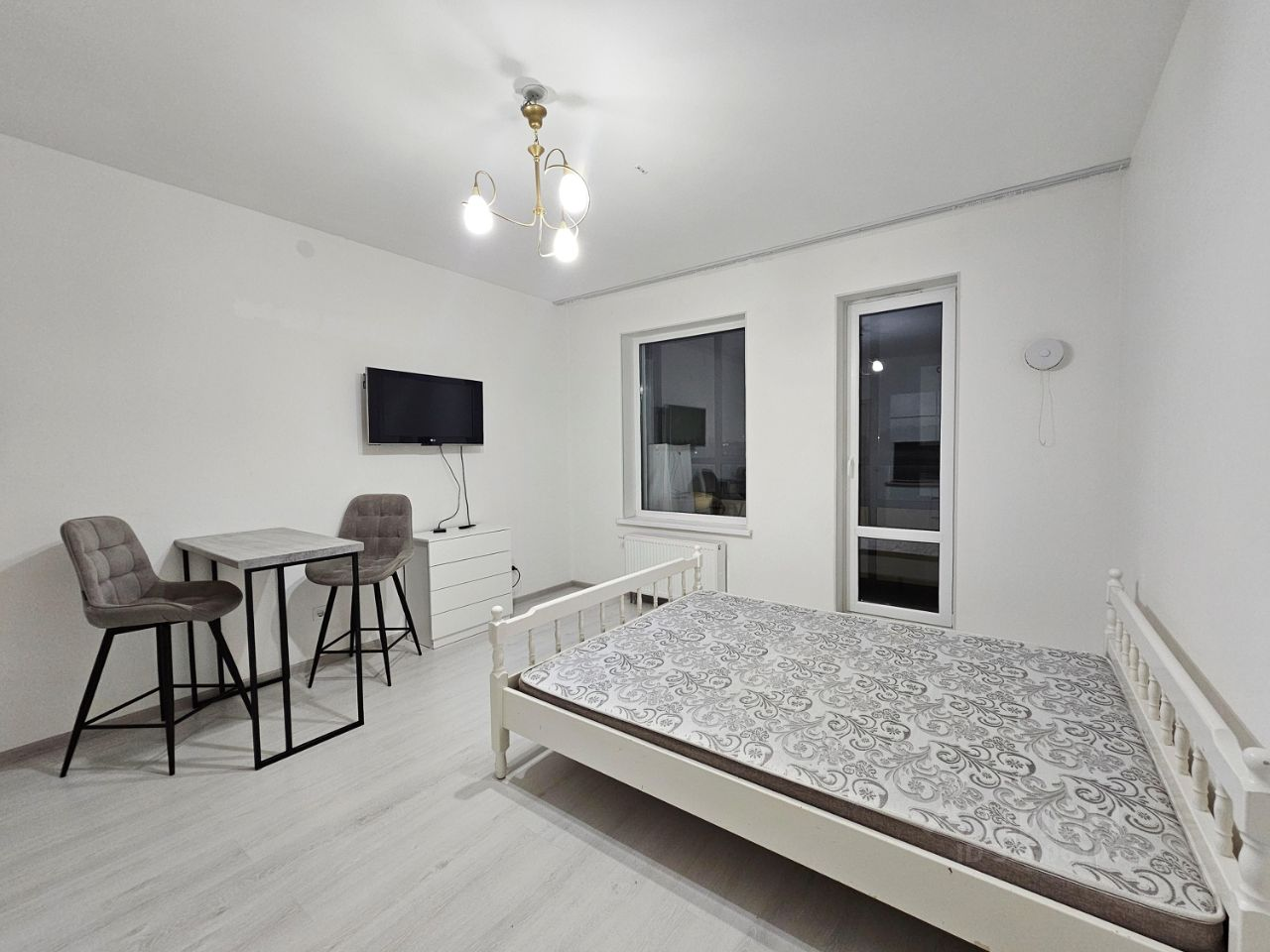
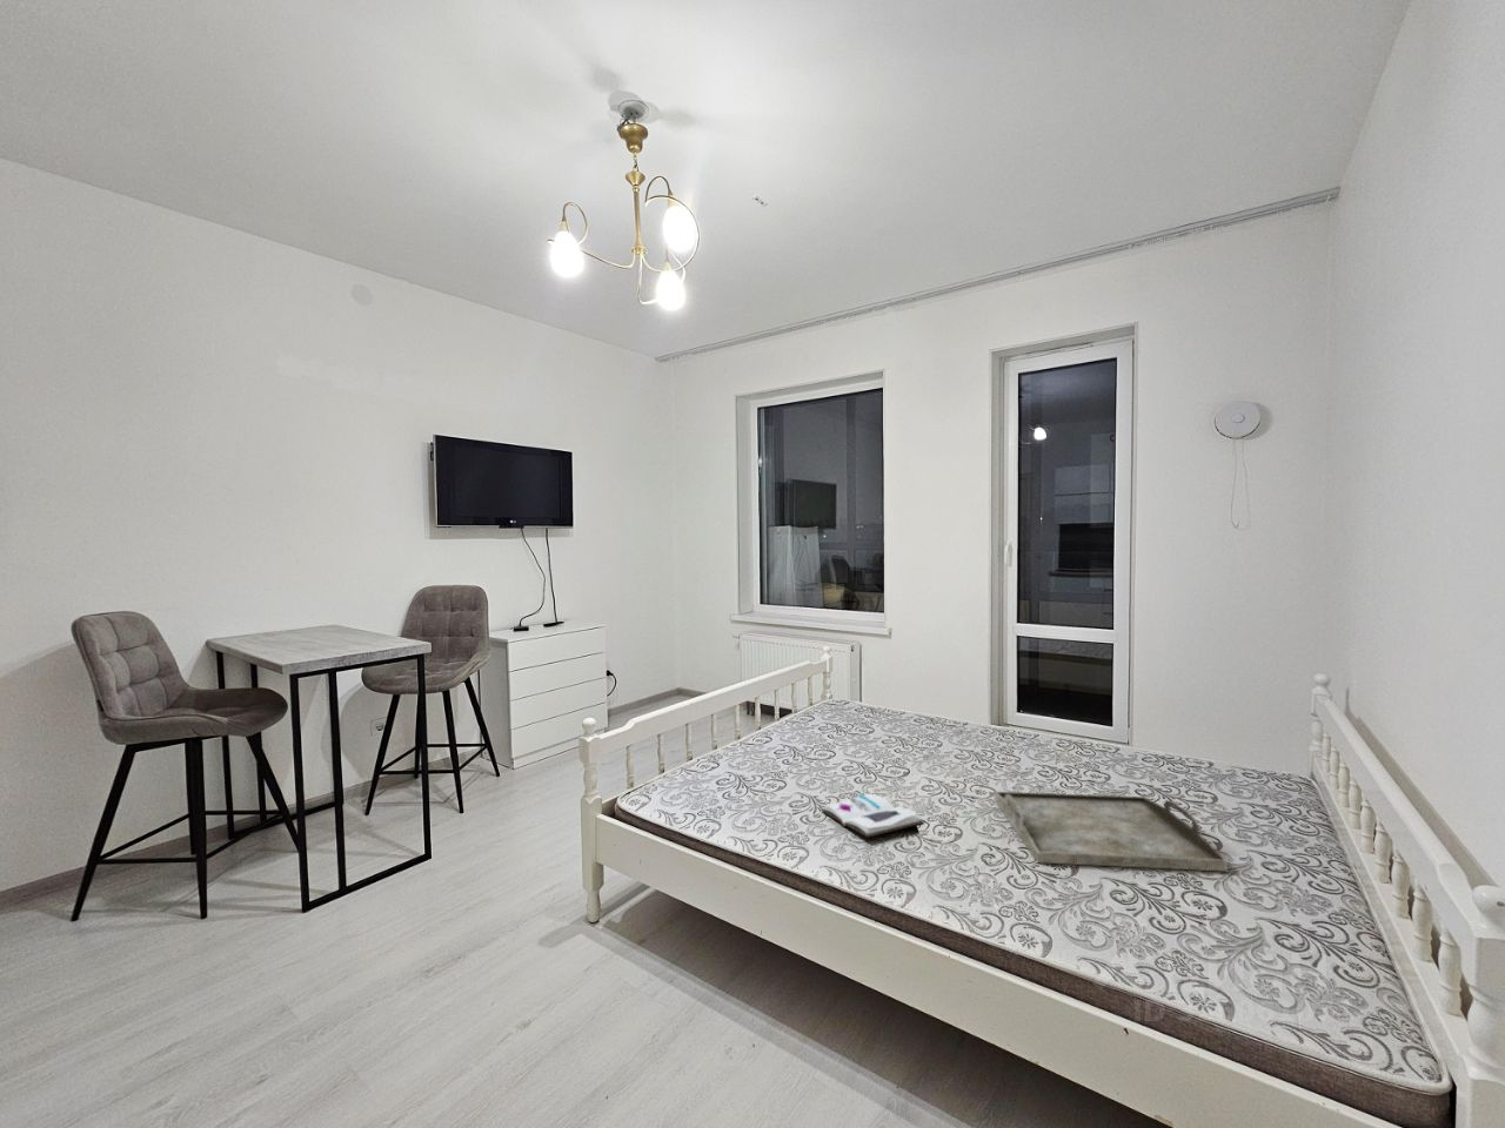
+ serving tray [993,790,1229,873]
+ book [820,791,926,839]
